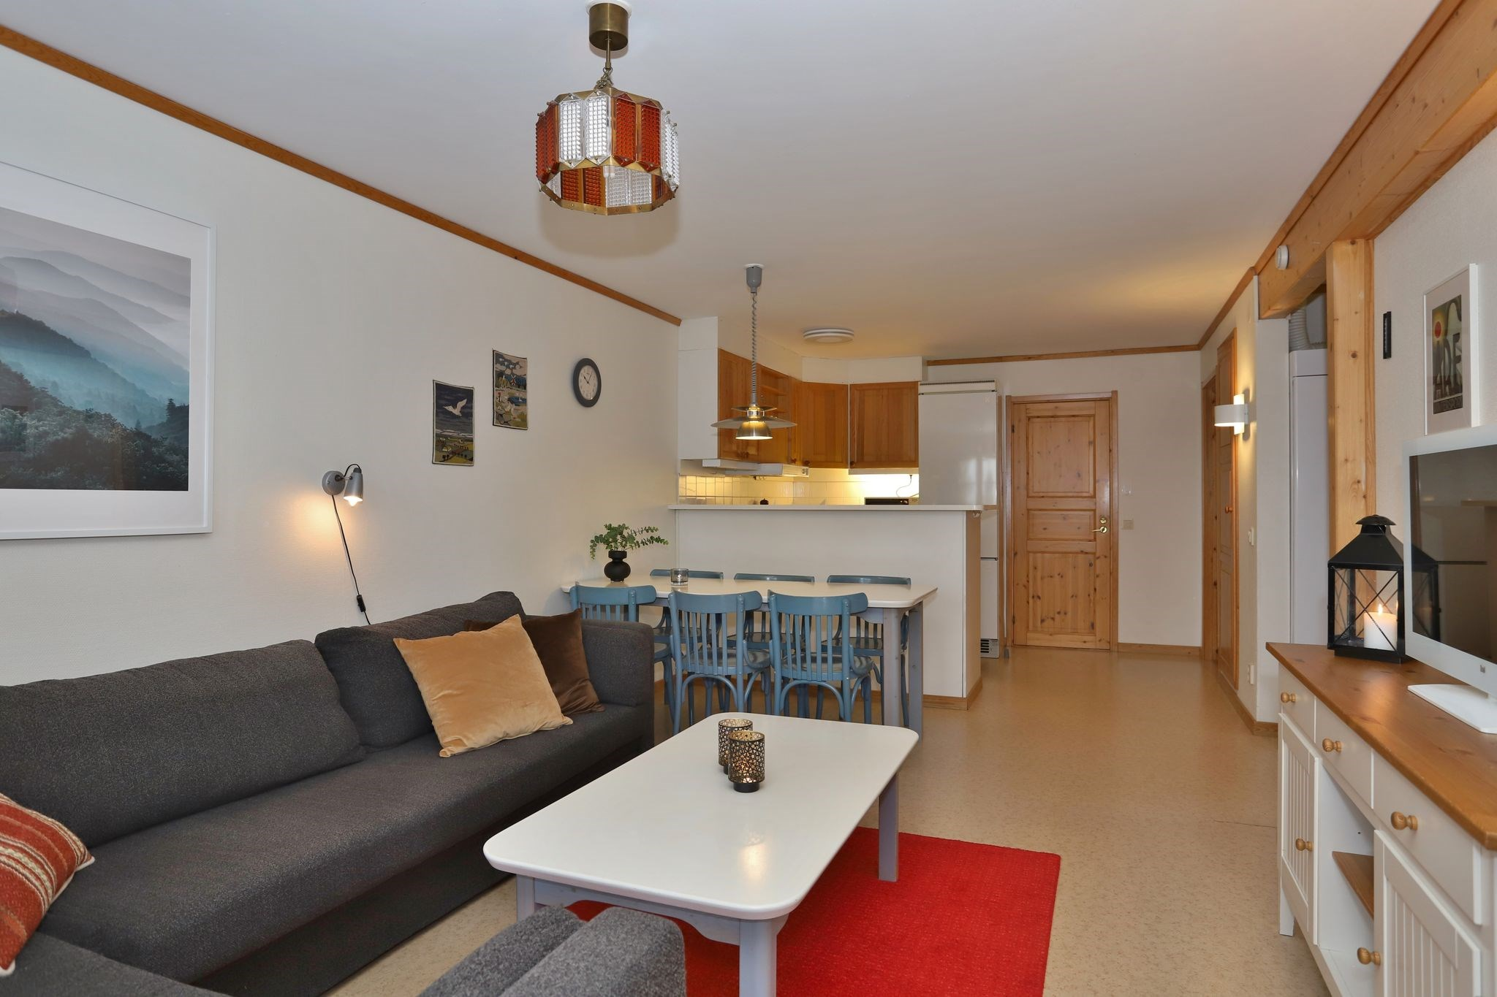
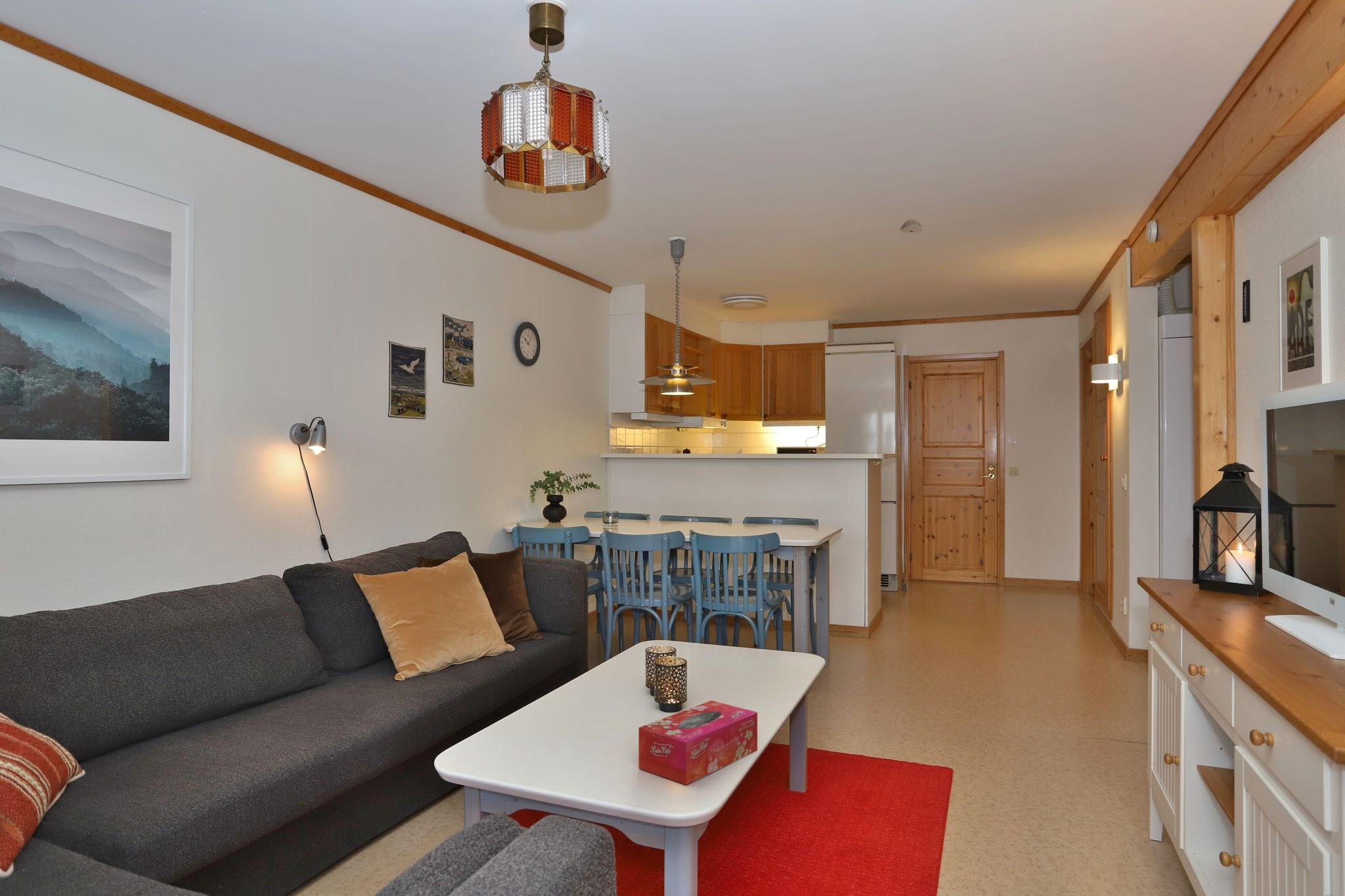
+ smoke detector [899,219,923,234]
+ tissue box [638,700,758,786]
